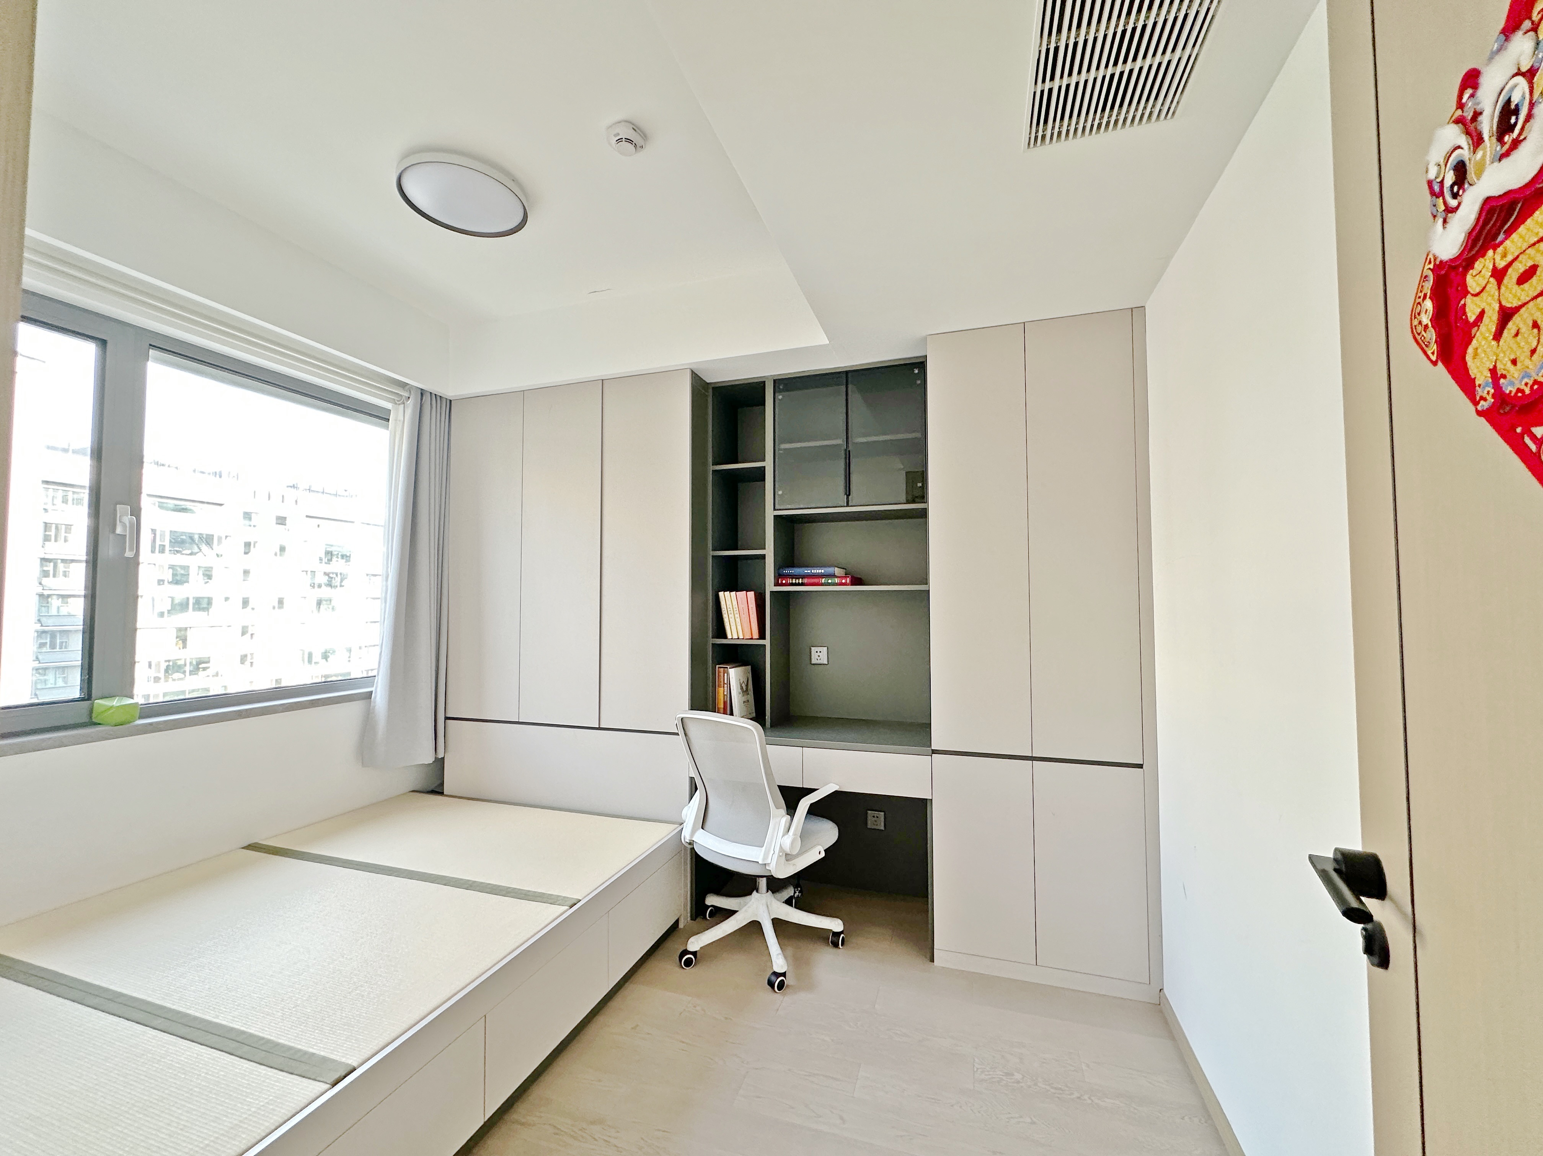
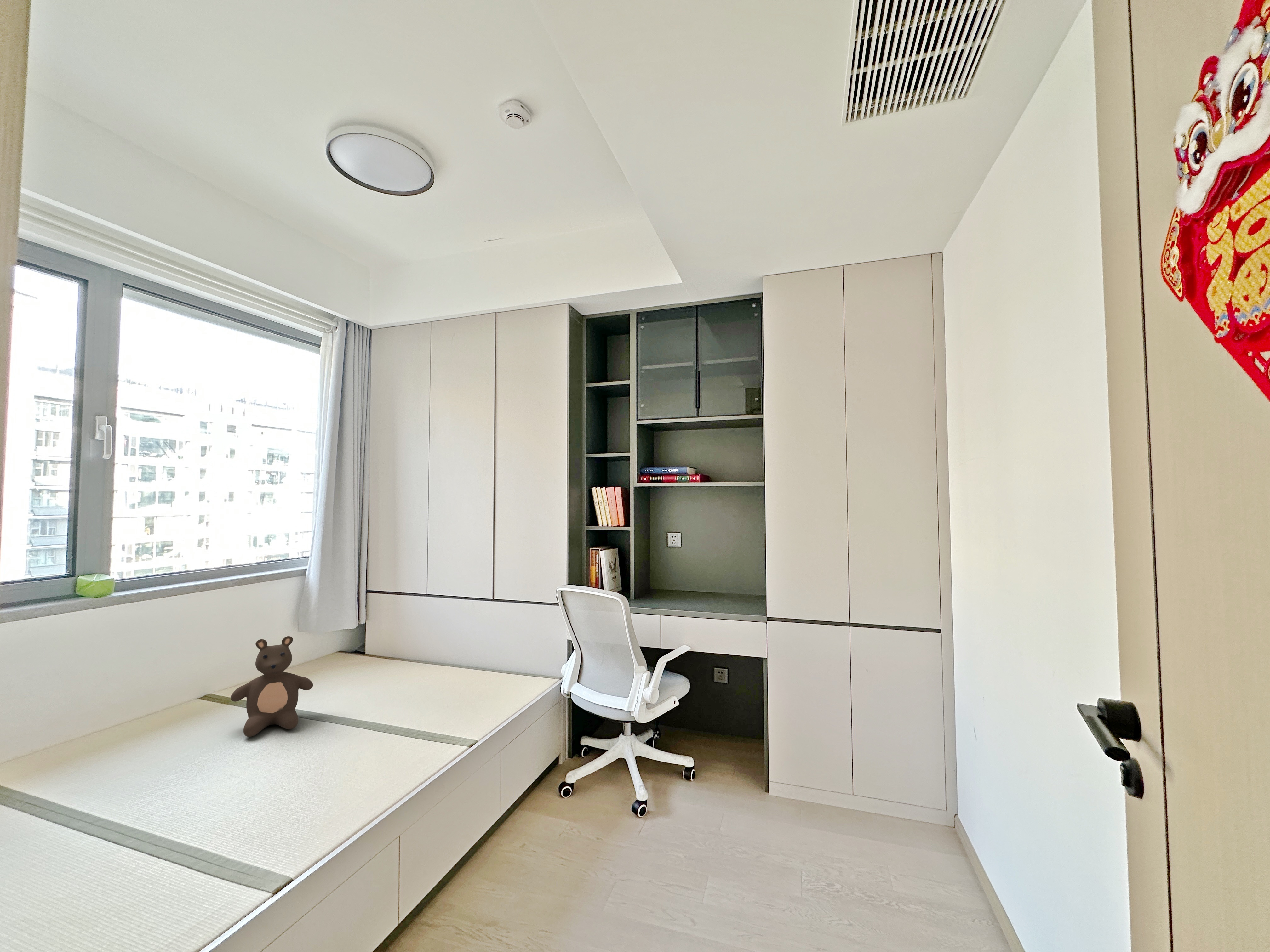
+ teddy bear [230,636,313,737]
